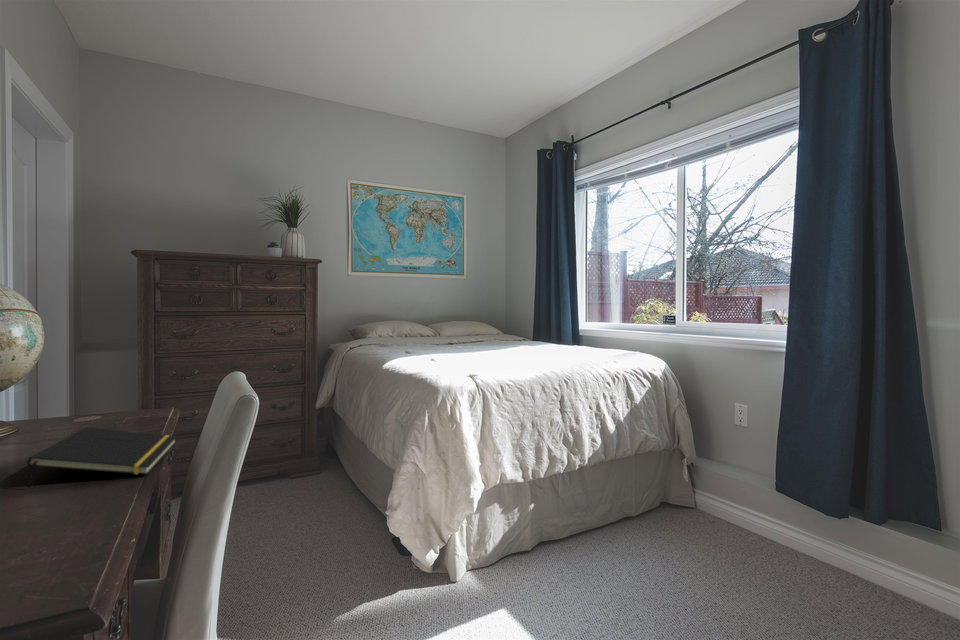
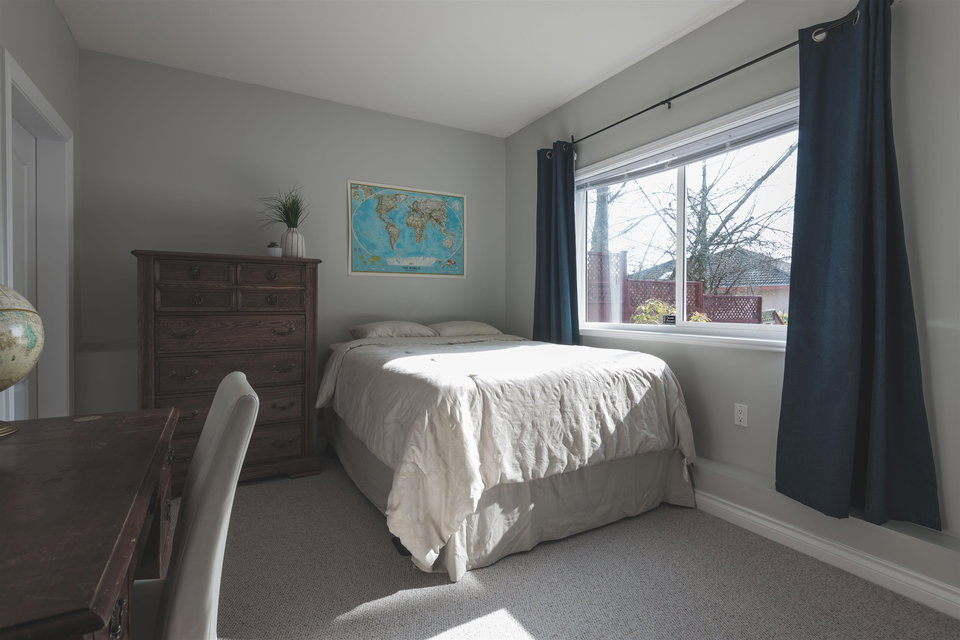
- notepad [26,426,178,488]
